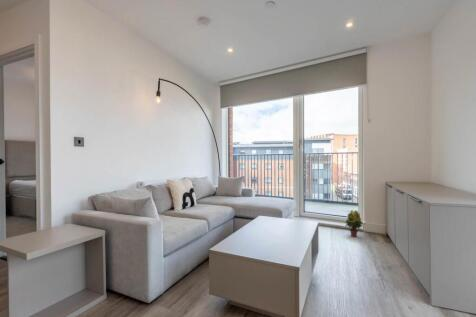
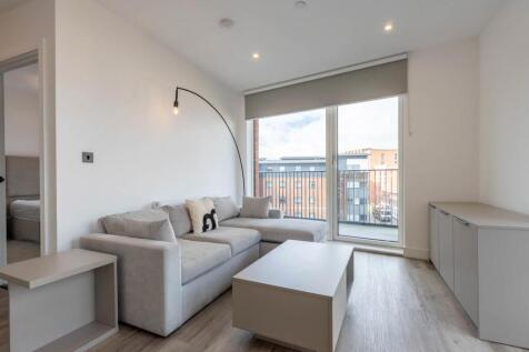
- potted plant [344,209,364,238]
